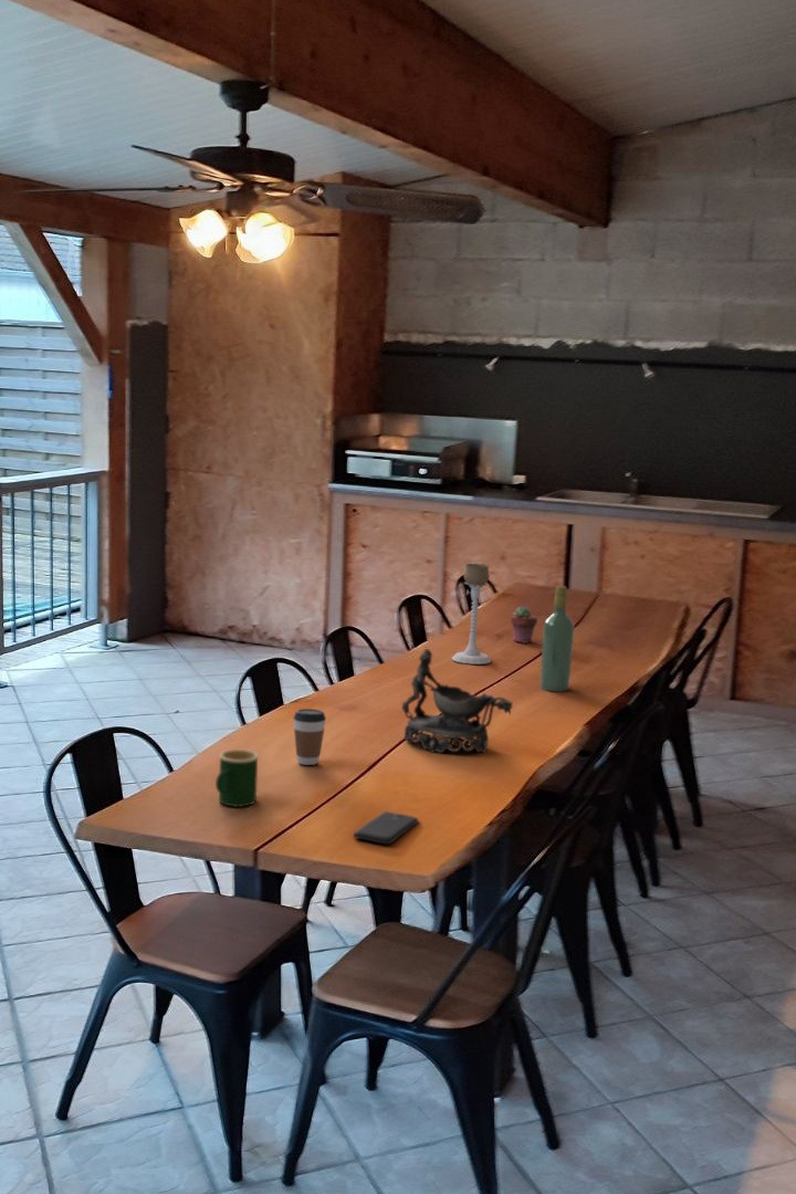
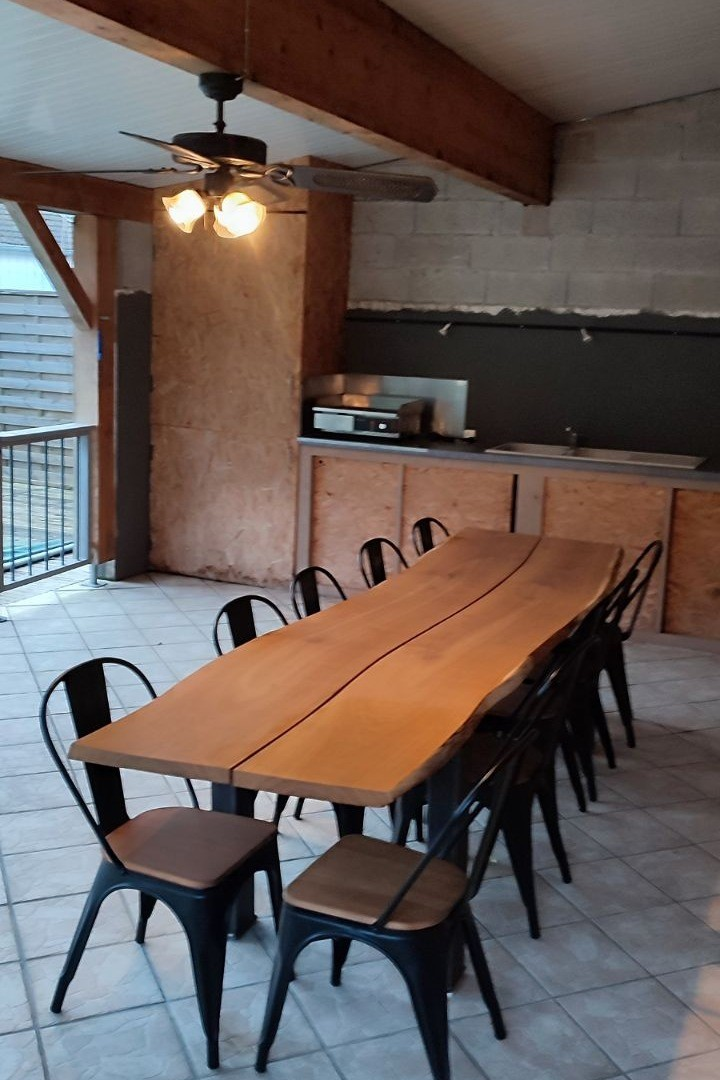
- decorative bowl [401,648,514,754]
- coffee cup [293,708,327,766]
- mug [214,748,260,808]
- wine bottle [540,585,575,693]
- potted succulent [510,606,538,645]
- candle holder [451,563,492,666]
- smartphone [353,810,419,846]
